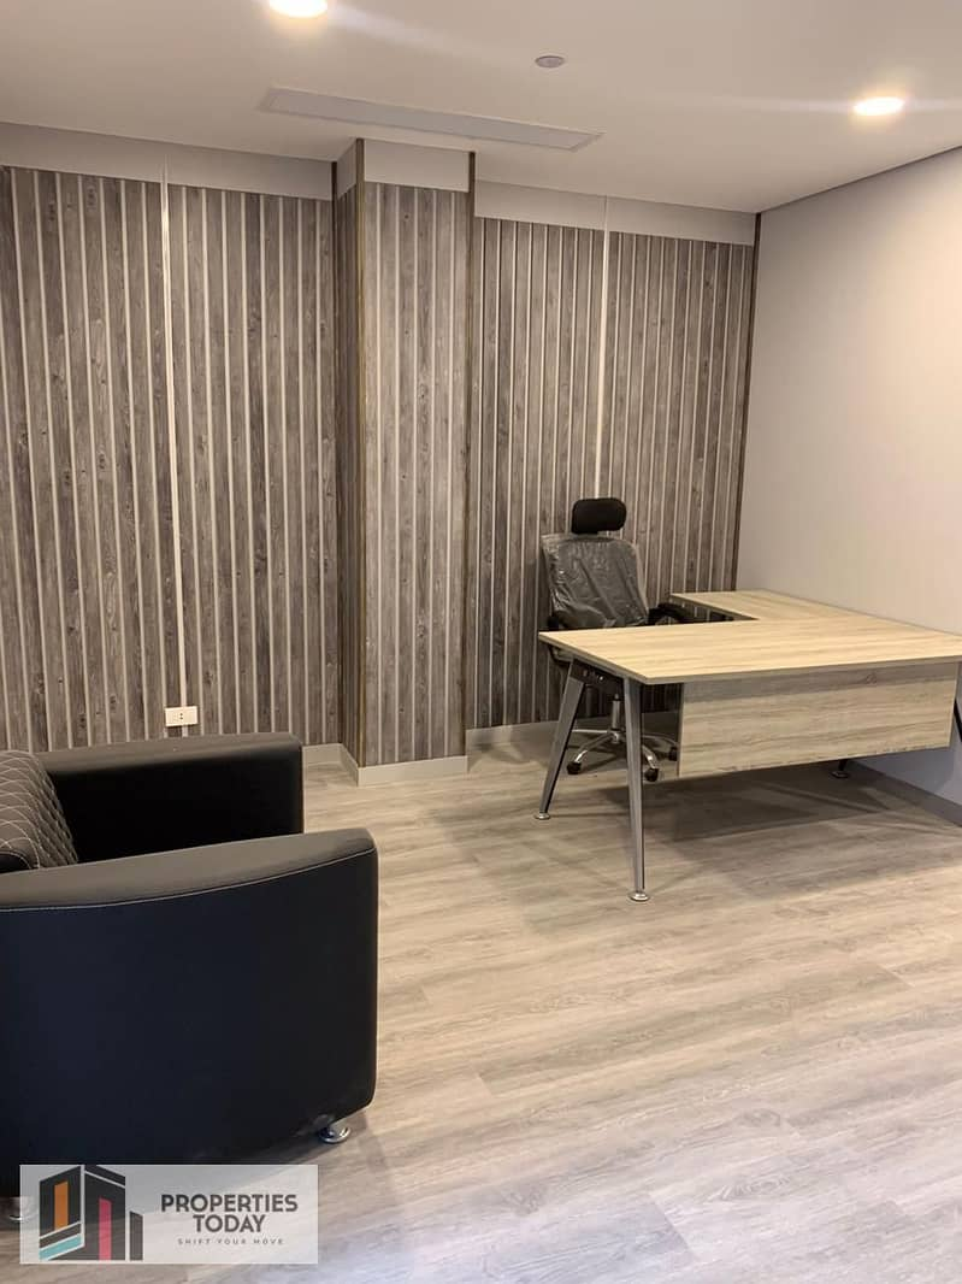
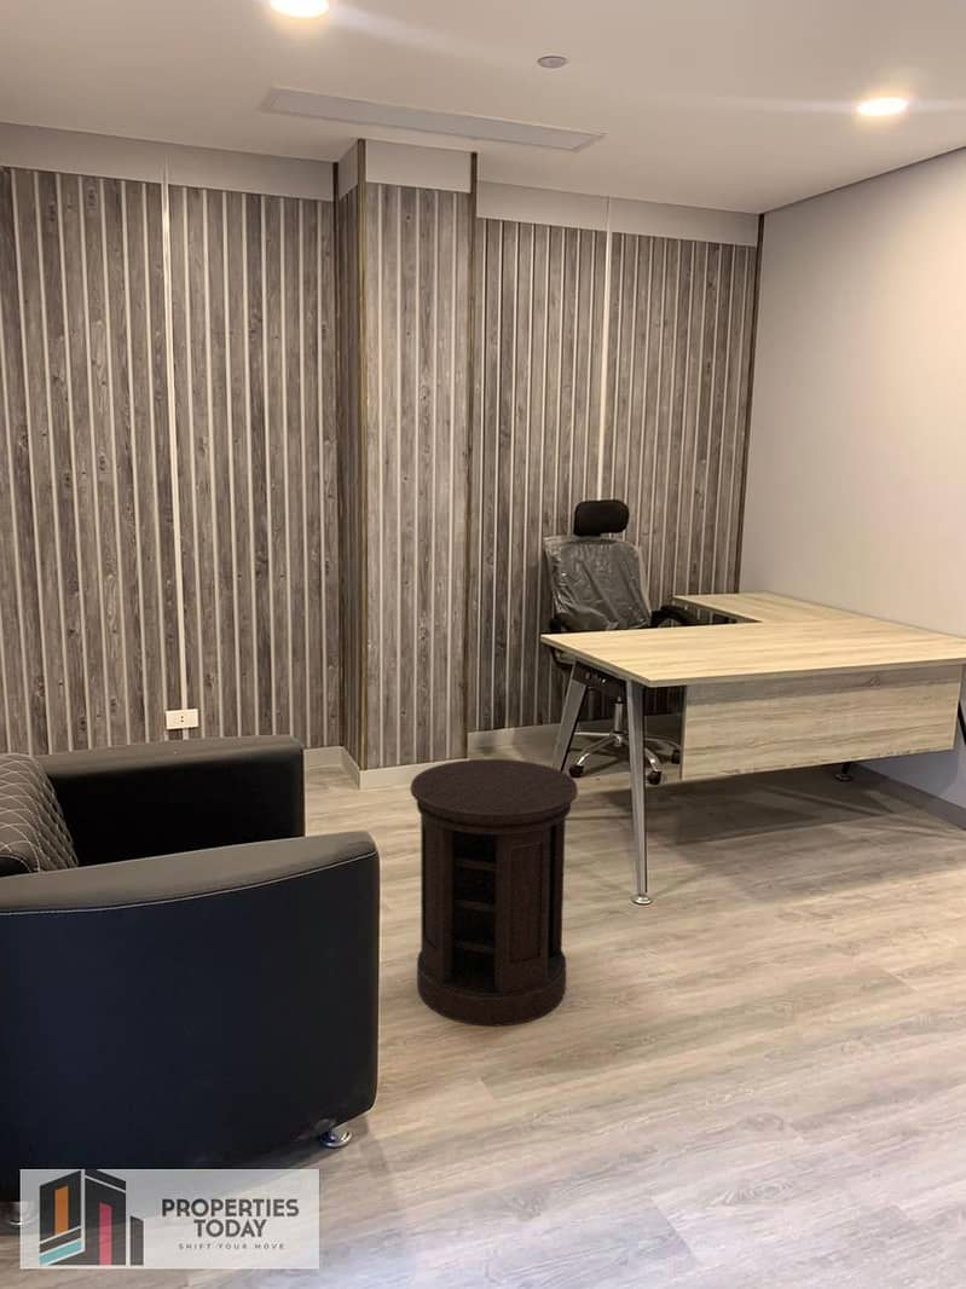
+ side table [409,758,579,1028]
